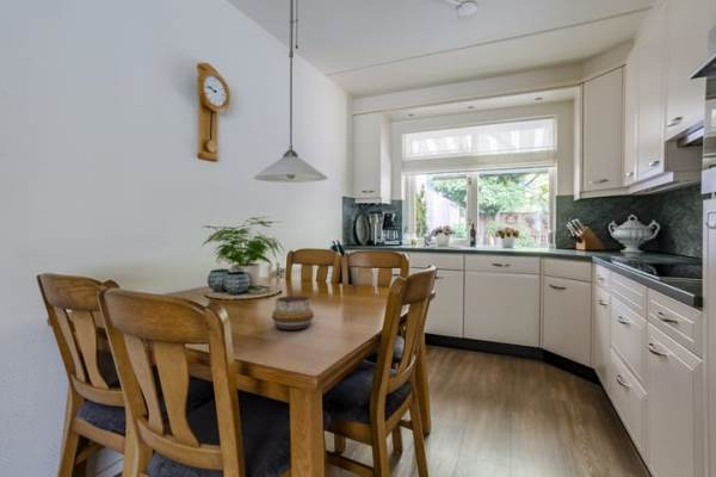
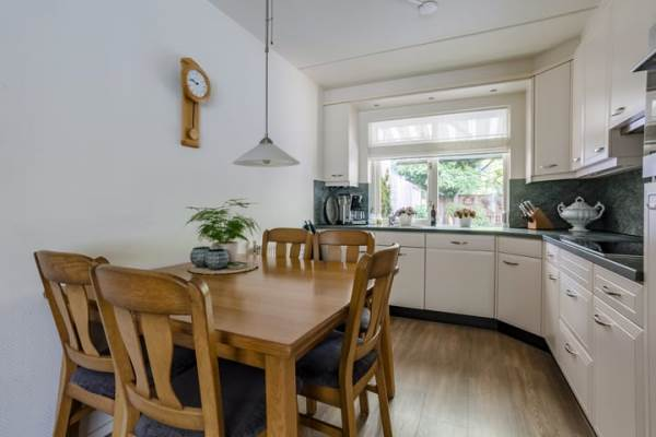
- decorative bowl [271,295,315,330]
